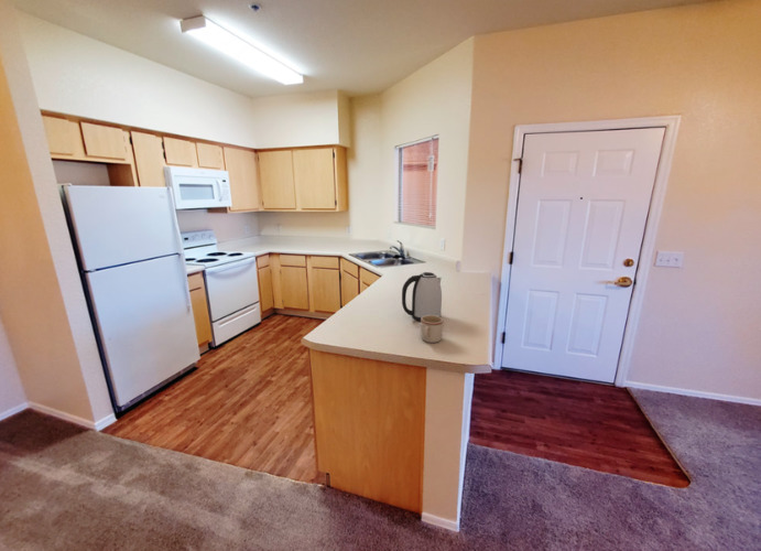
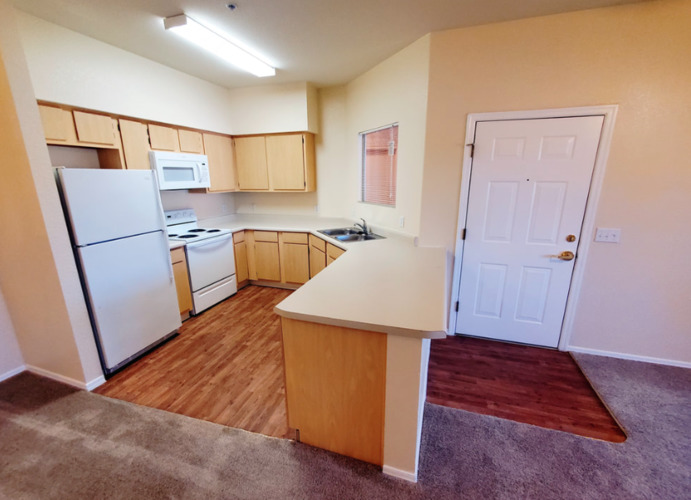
- mug [420,315,444,344]
- kettle [401,271,443,323]
